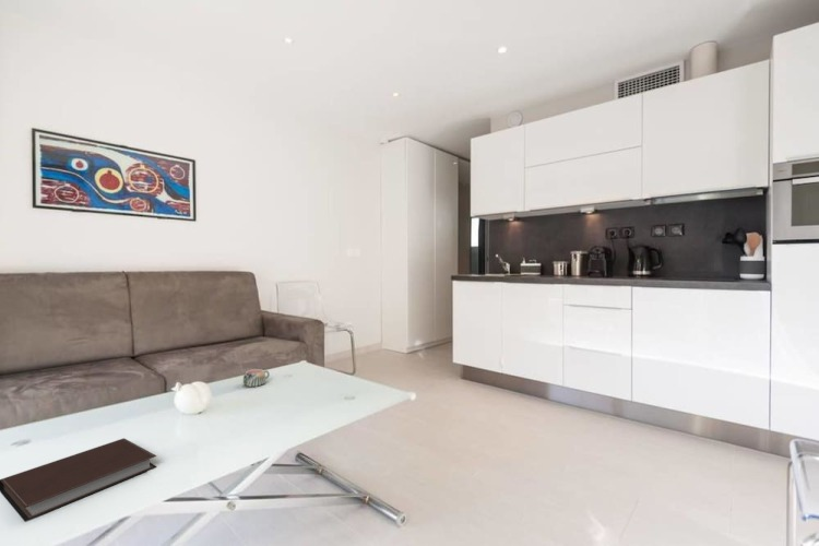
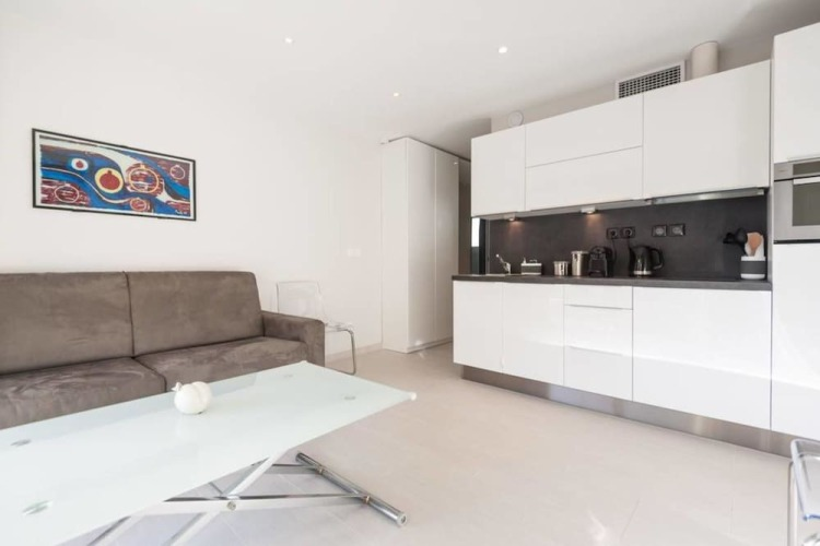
- mug [242,368,271,388]
- notebook [0,438,157,523]
